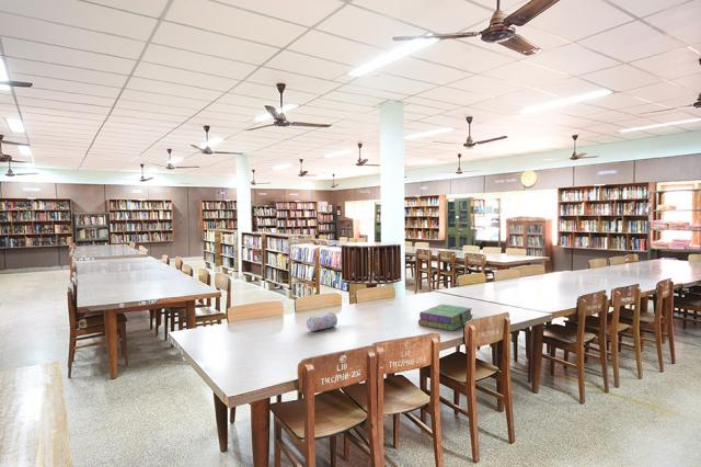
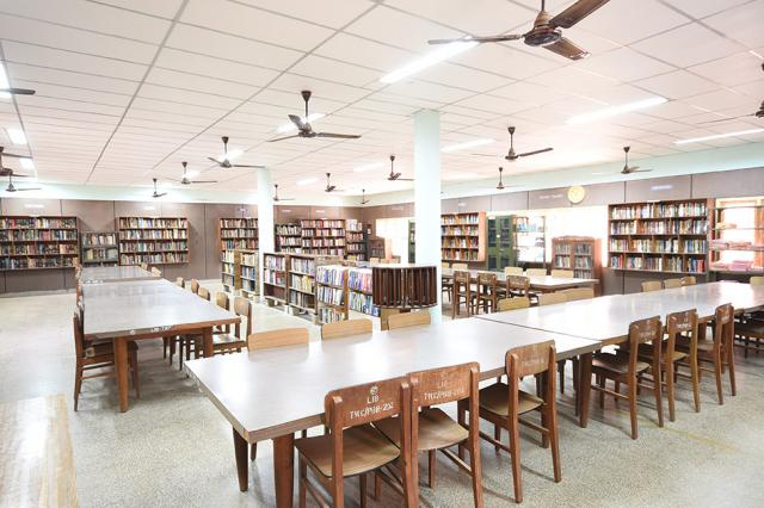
- stack of books [417,304,474,332]
- pencil case [306,311,338,332]
